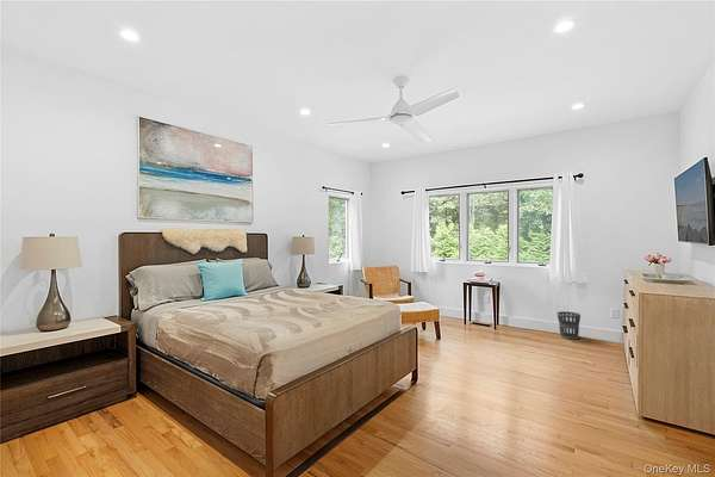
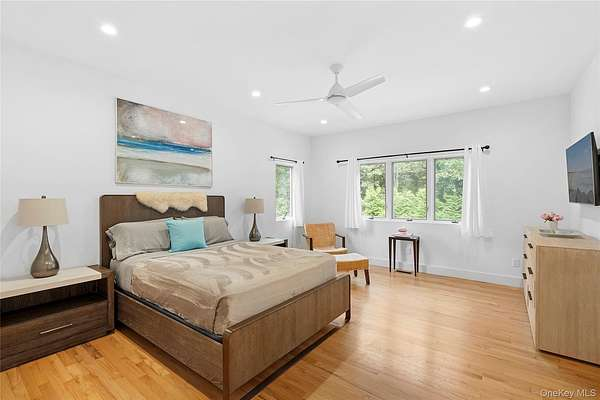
- wastebasket [557,310,582,341]
